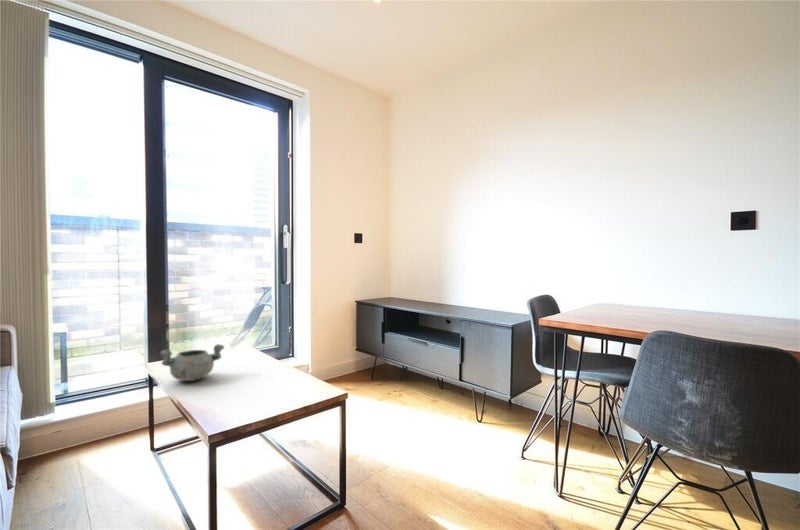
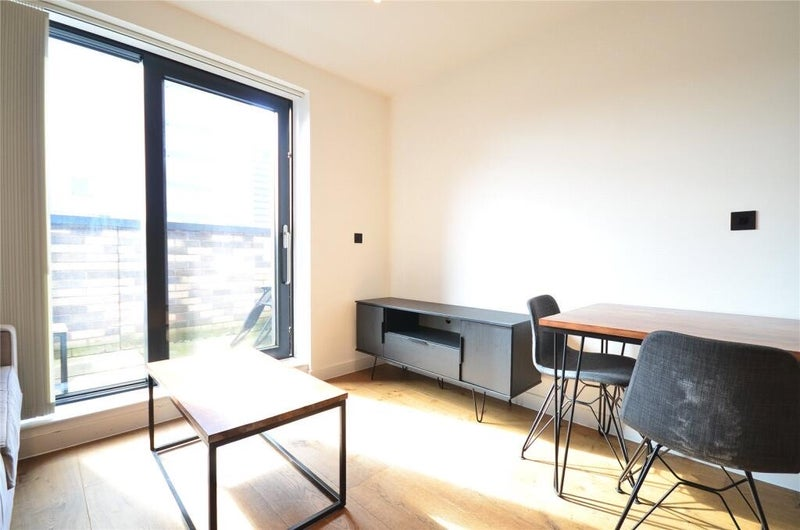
- decorative bowl [159,343,225,382]
